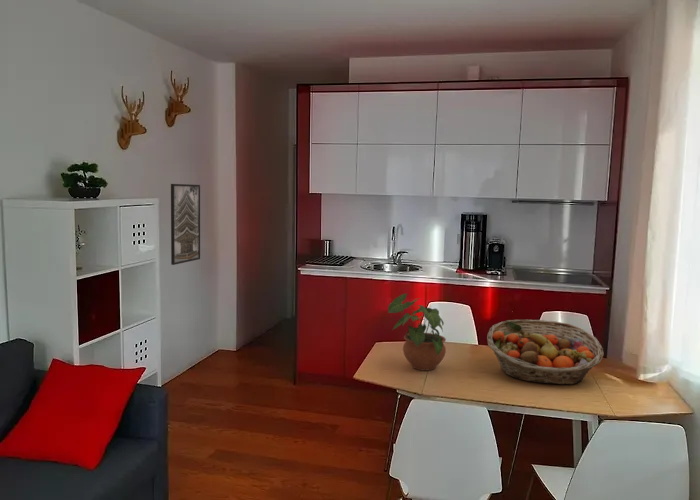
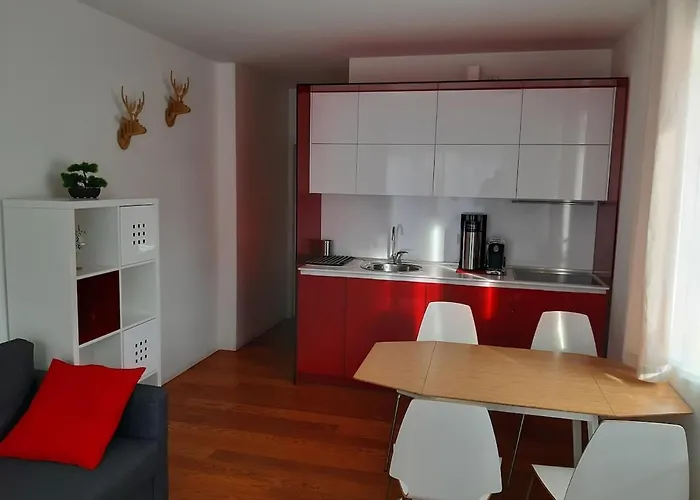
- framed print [170,183,201,266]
- fruit basket [486,319,605,386]
- potted plant [387,292,447,371]
